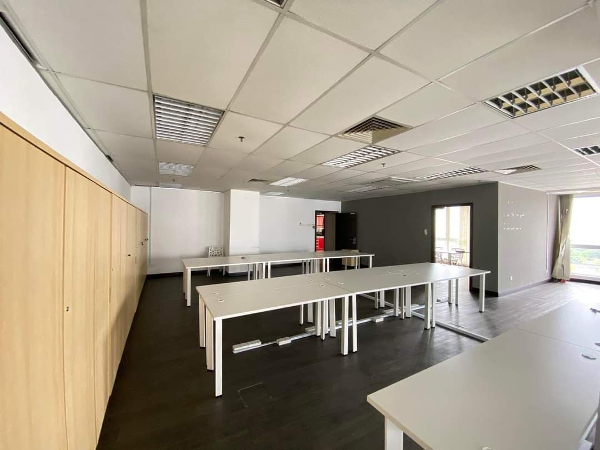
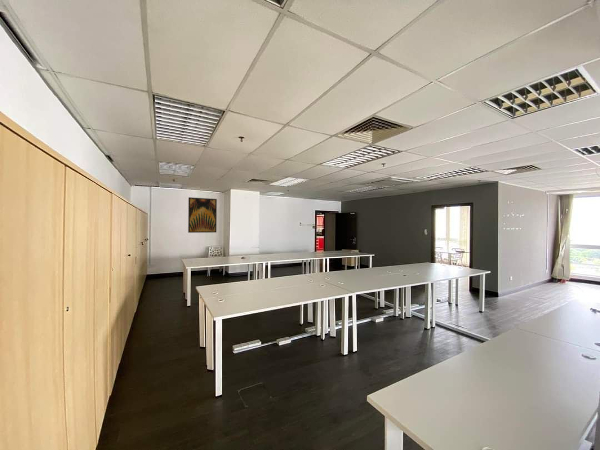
+ wall art [187,196,218,234]
